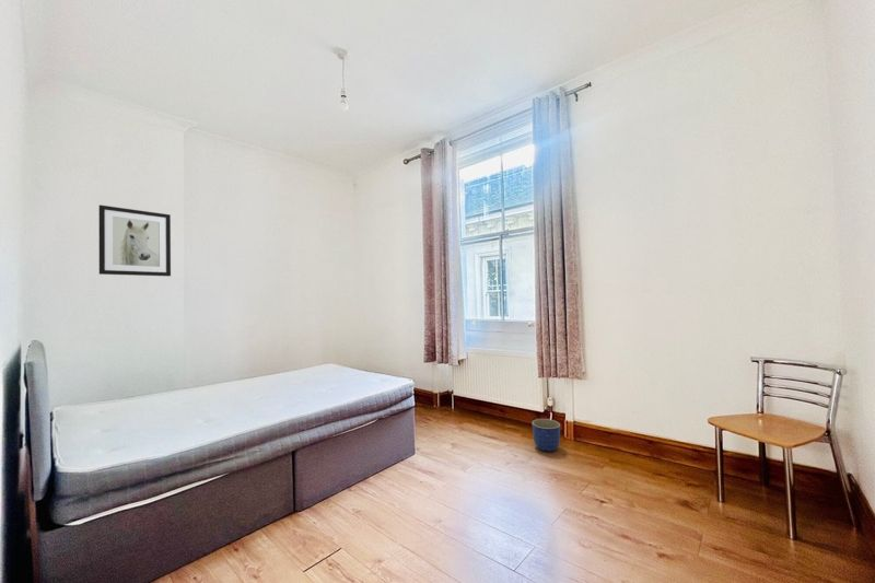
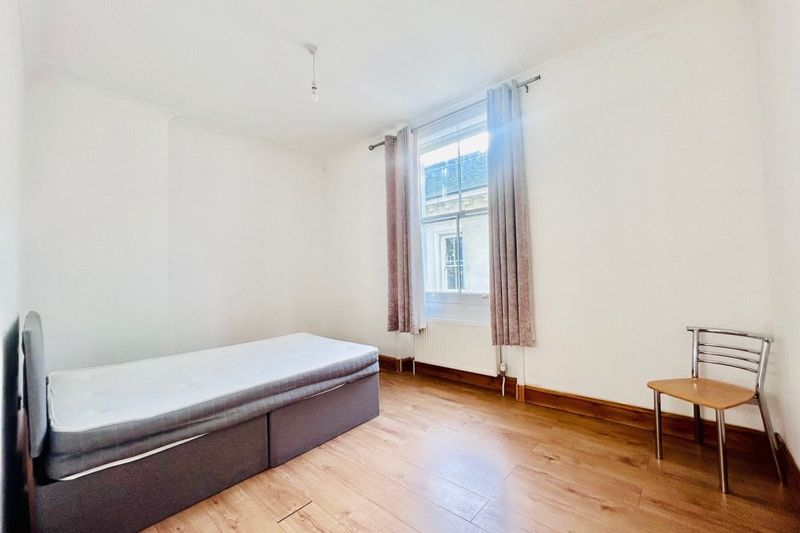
- planter [530,418,561,453]
- wall art [98,203,172,277]
